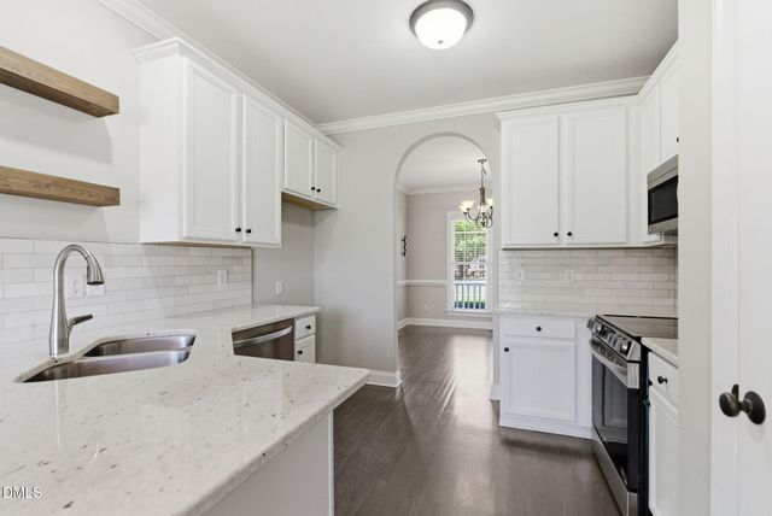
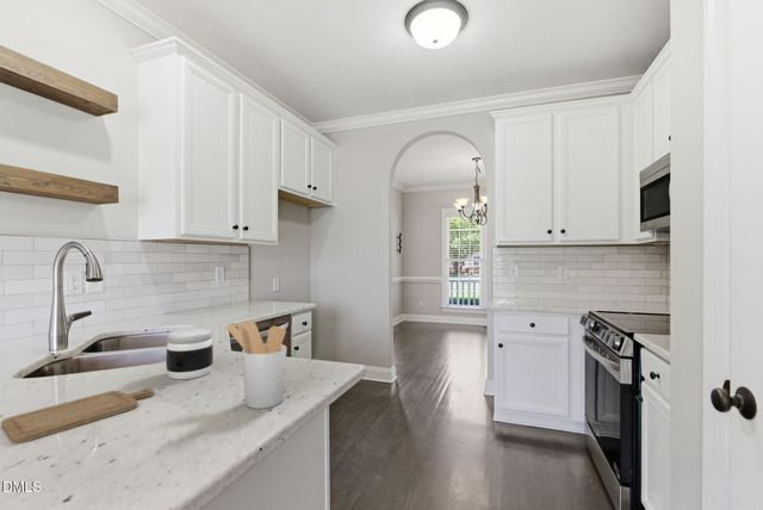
+ utensil holder [225,321,287,410]
+ jar [165,326,215,380]
+ chopping board [0,387,155,444]
